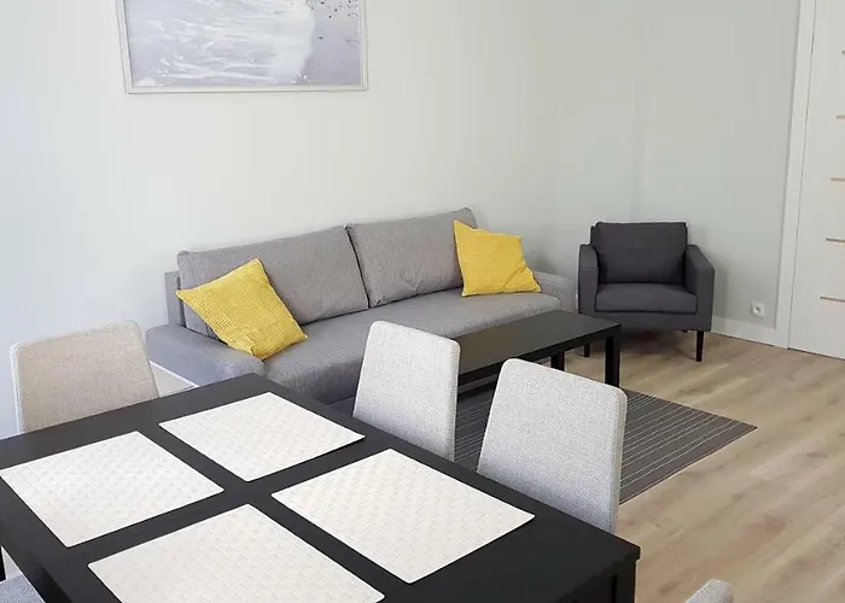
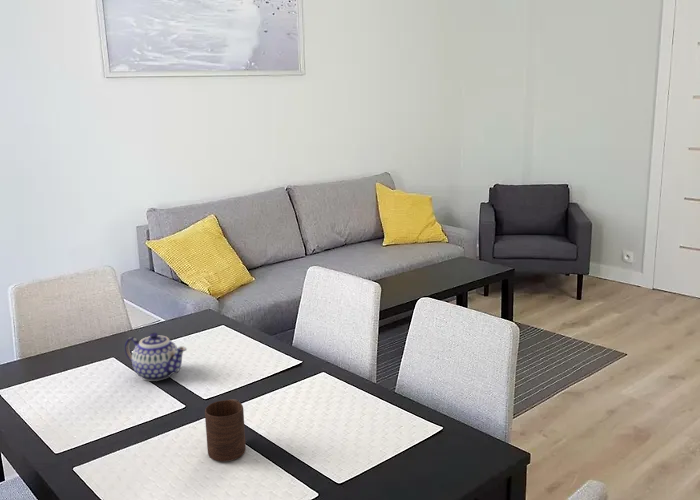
+ cup [204,398,247,462]
+ teapot [124,332,188,382]
